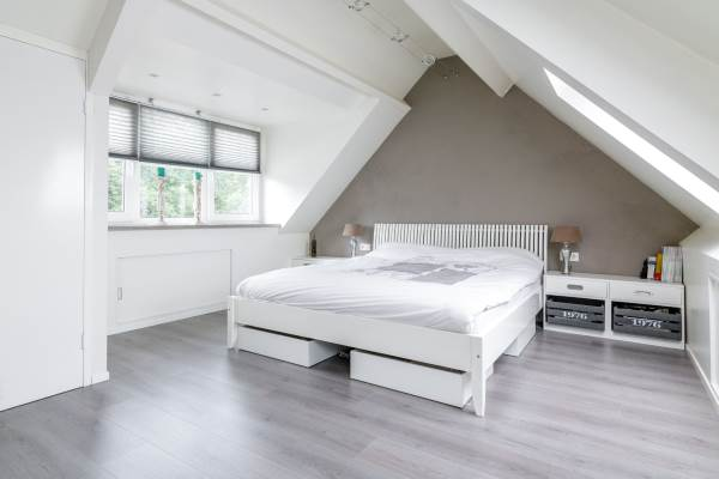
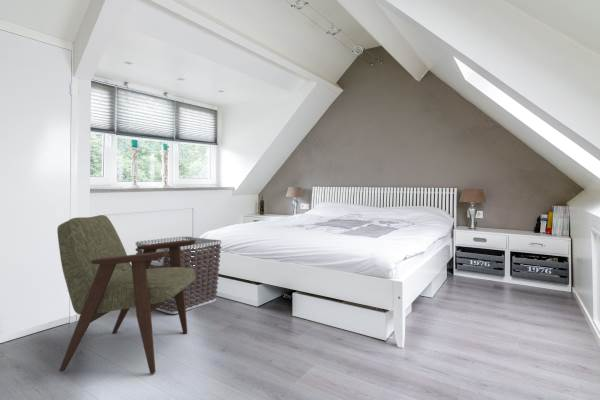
+ armchair [56,214,196,375]
+ clothes hamper [135,235,222,315]
